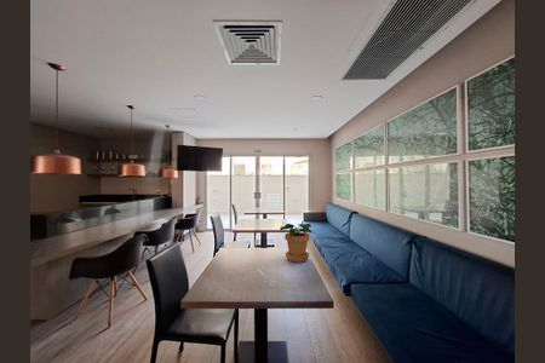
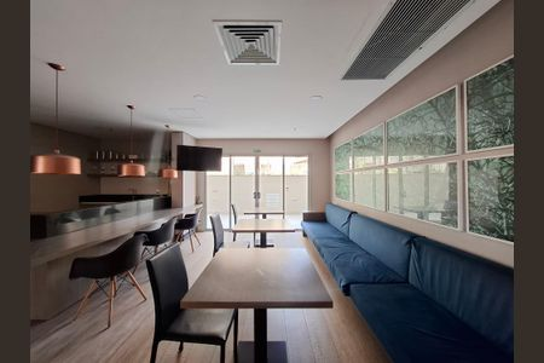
- potted plant [279,223,315,264]
